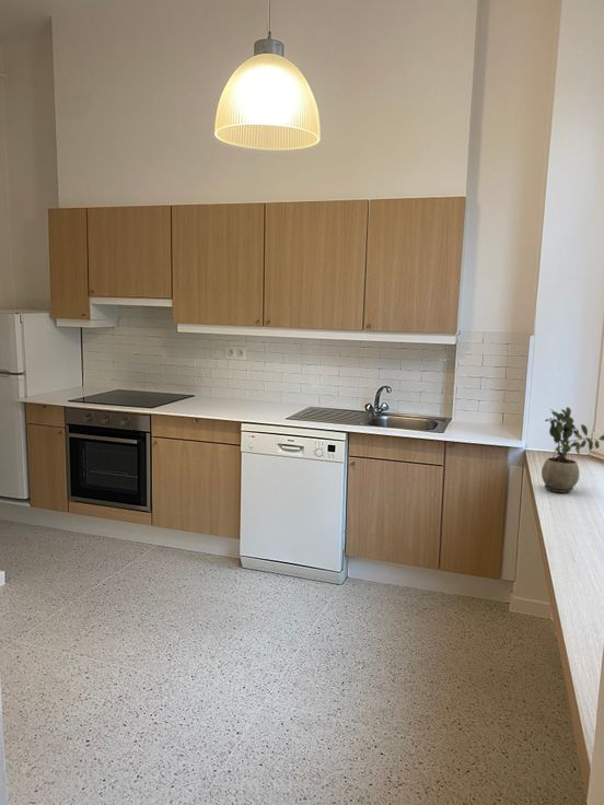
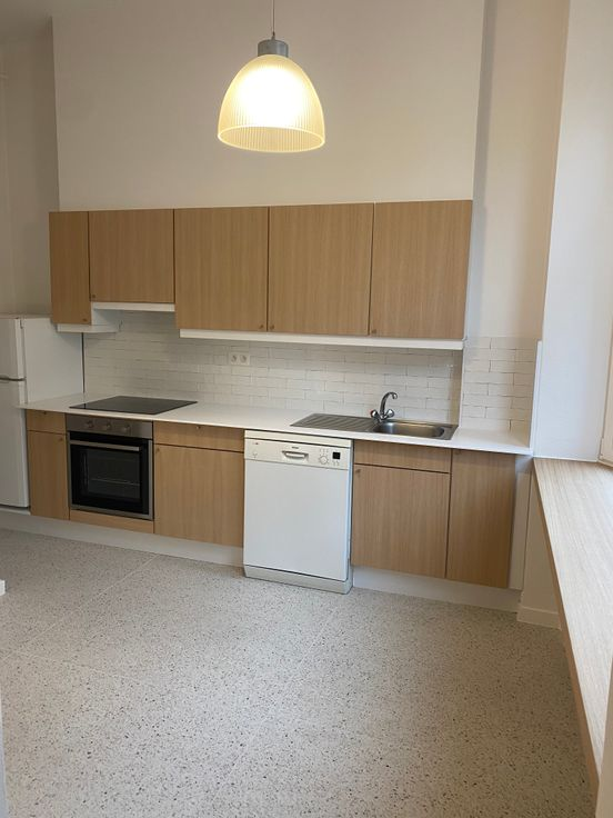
- potted plant [541,406,604,494]
